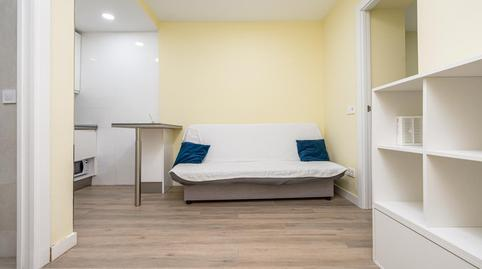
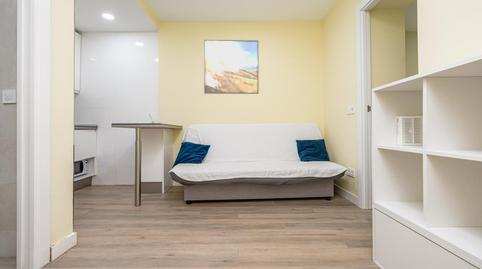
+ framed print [203,39,259,95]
